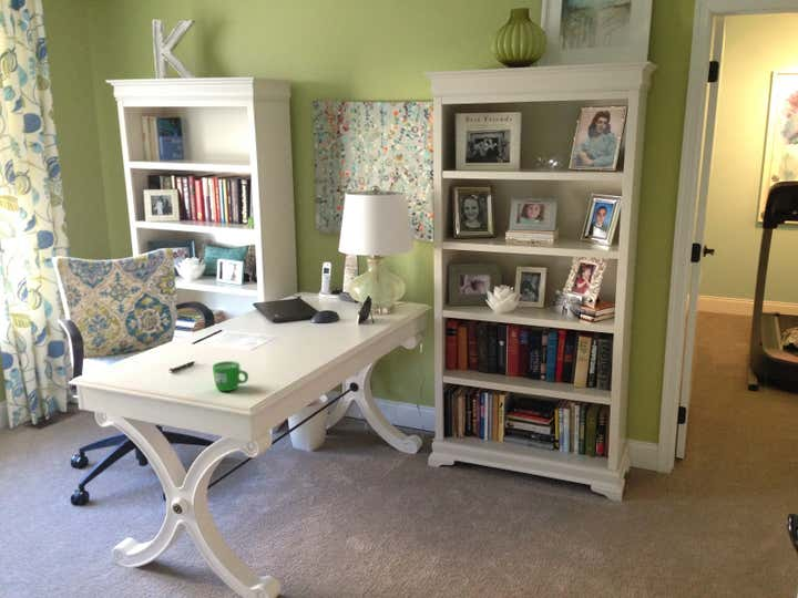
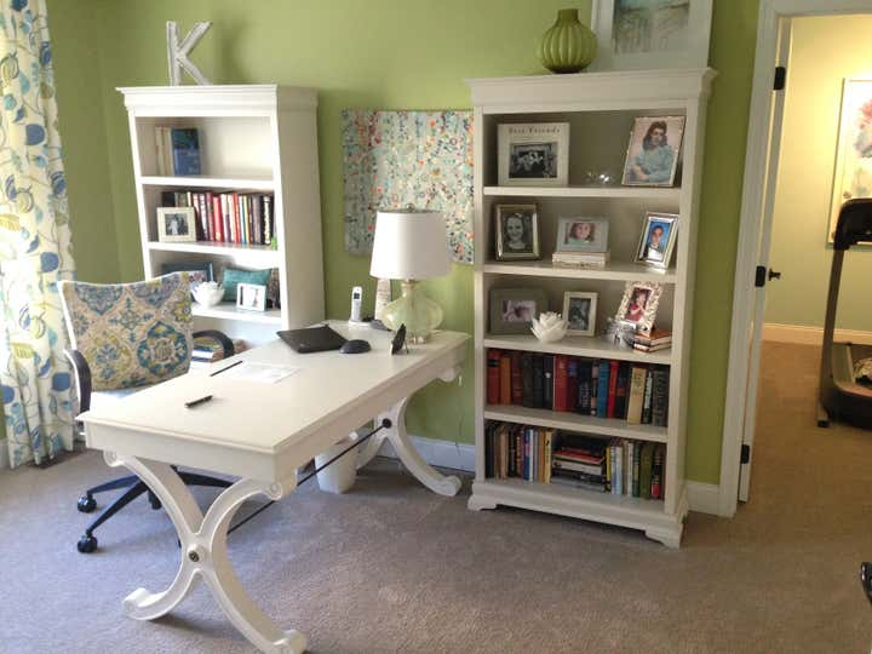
- mug [212,360,249,392]
